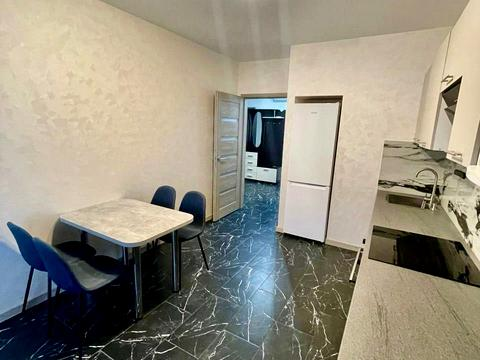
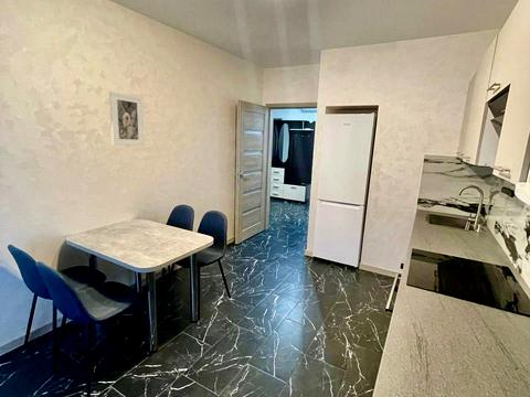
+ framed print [108,90,146,147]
